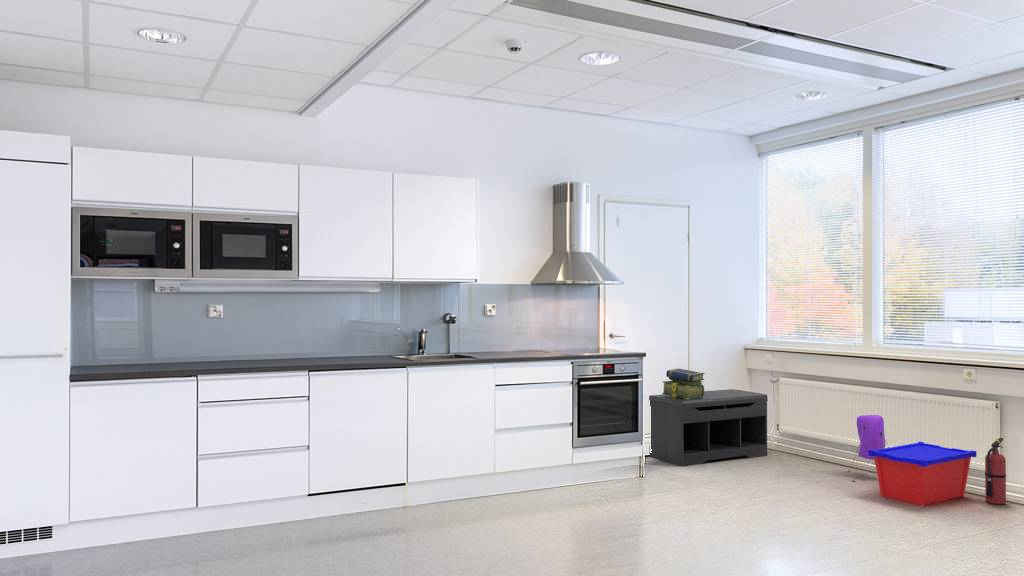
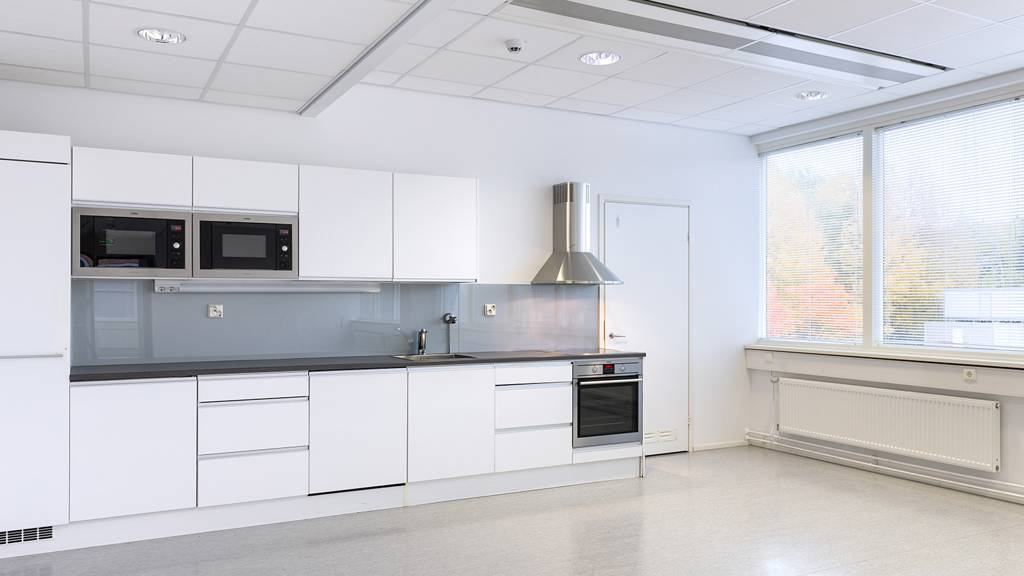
- stack of books [661,367,706,399]
- fire extinguisher [984,437,1007,506]
- bench [648,388,769,468]
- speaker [847,414,890,483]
- storage bin [868,441,977,507]
